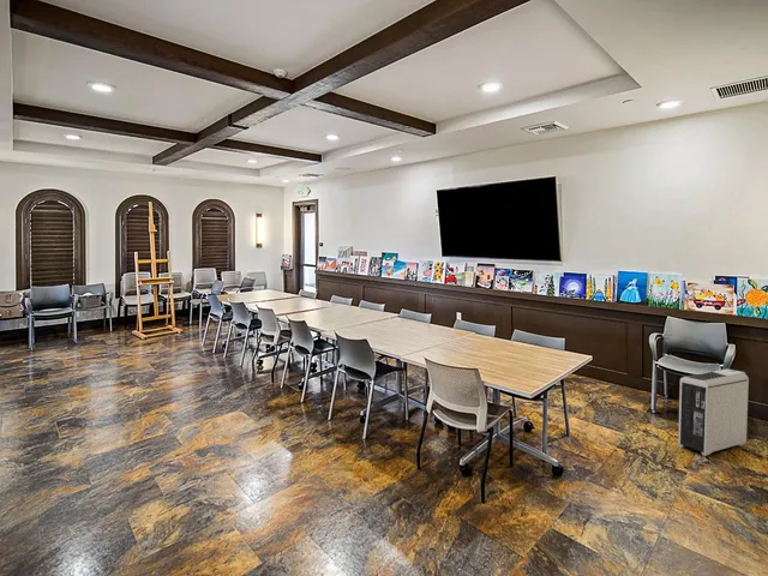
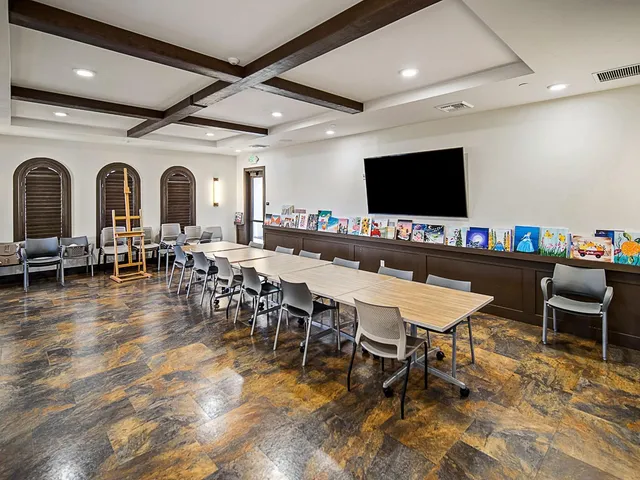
- air purifier [677,368,750,457]
